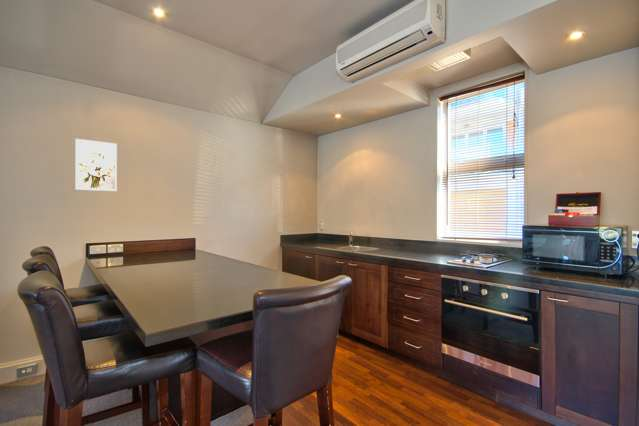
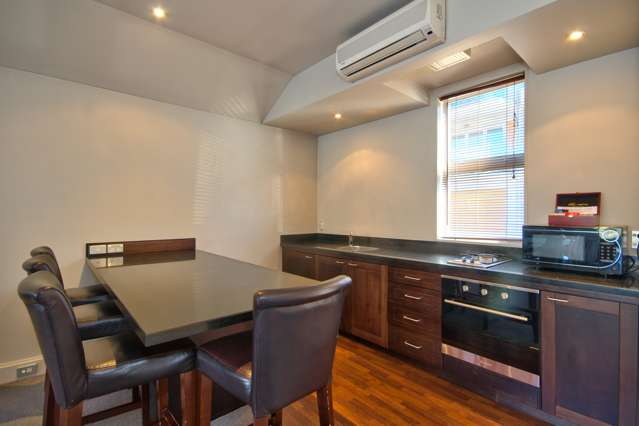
- wall art [75,138,118,192]
